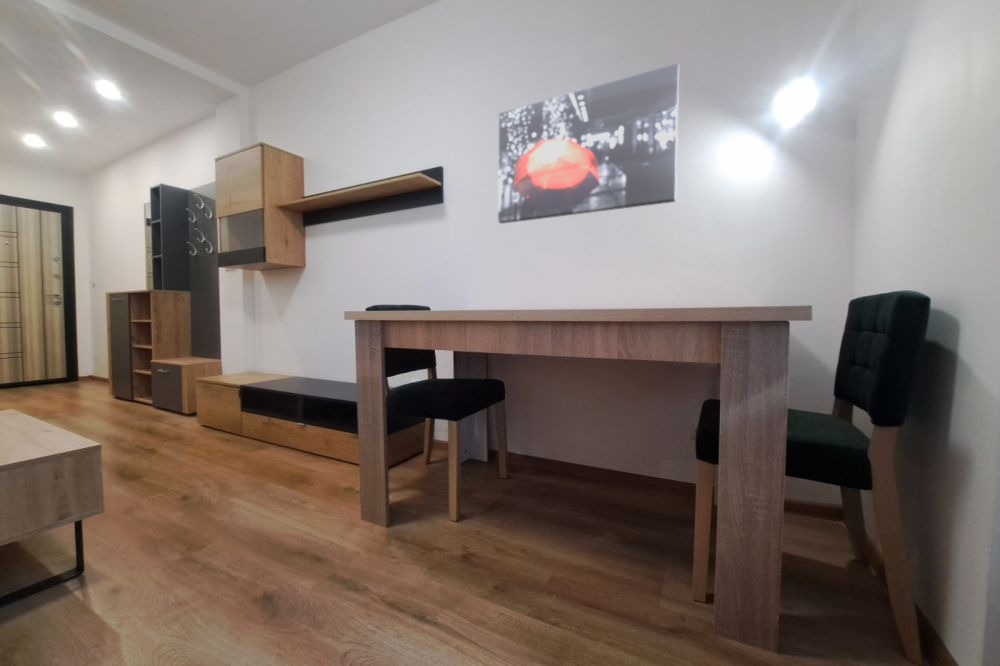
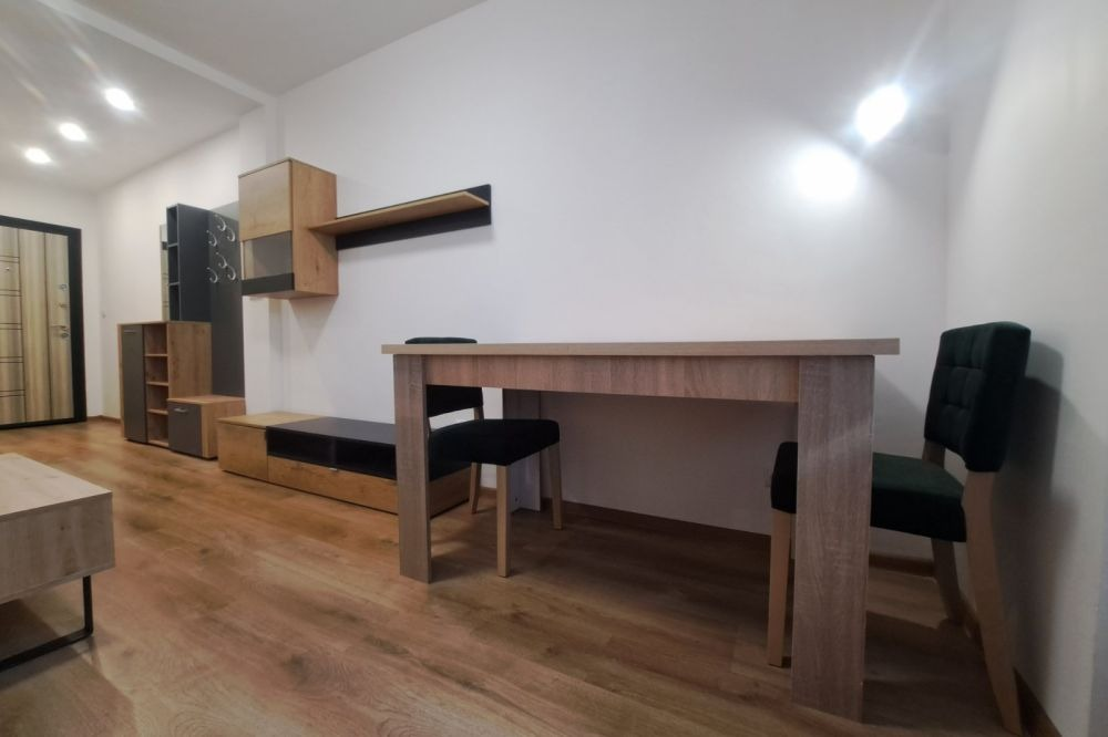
- wall art [497,62,680,225]
